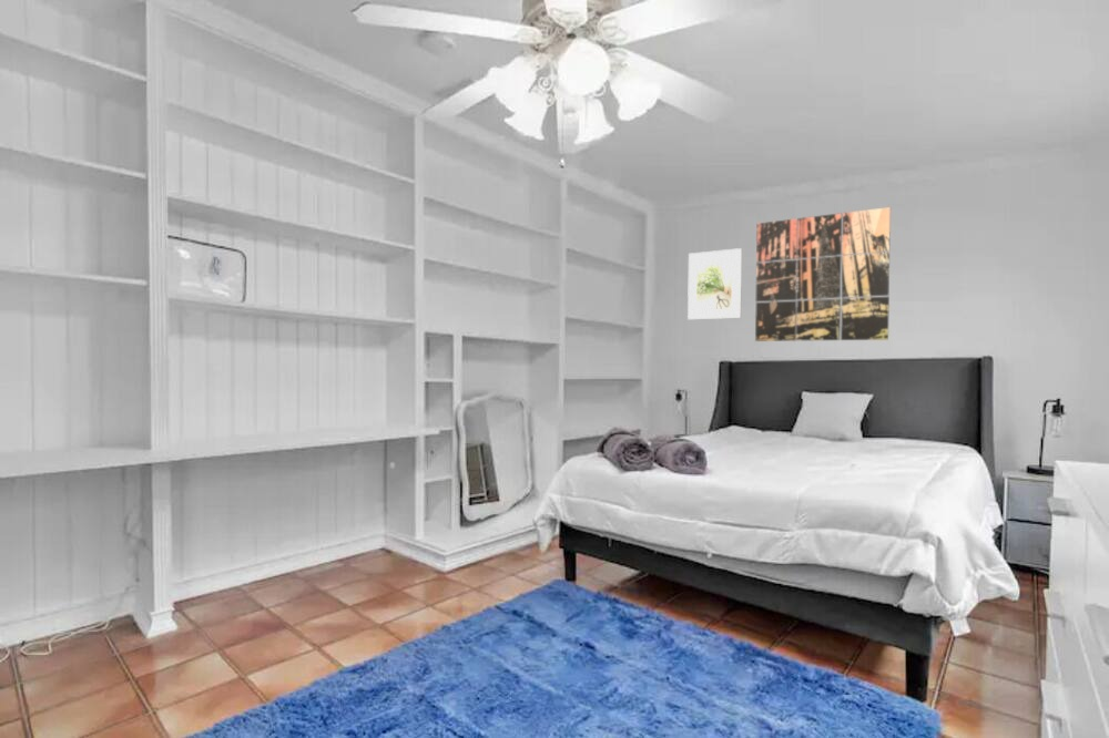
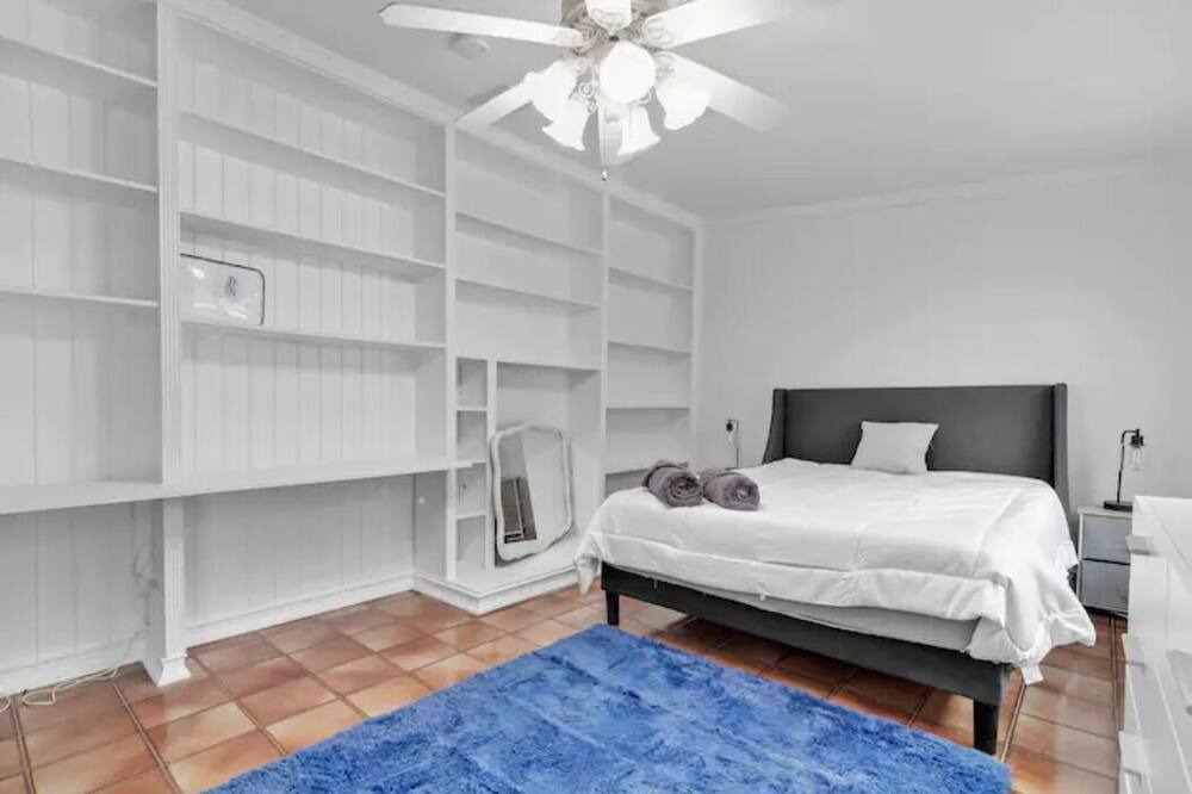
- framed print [686,247,743,320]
- wall art [754,206,892,342]
